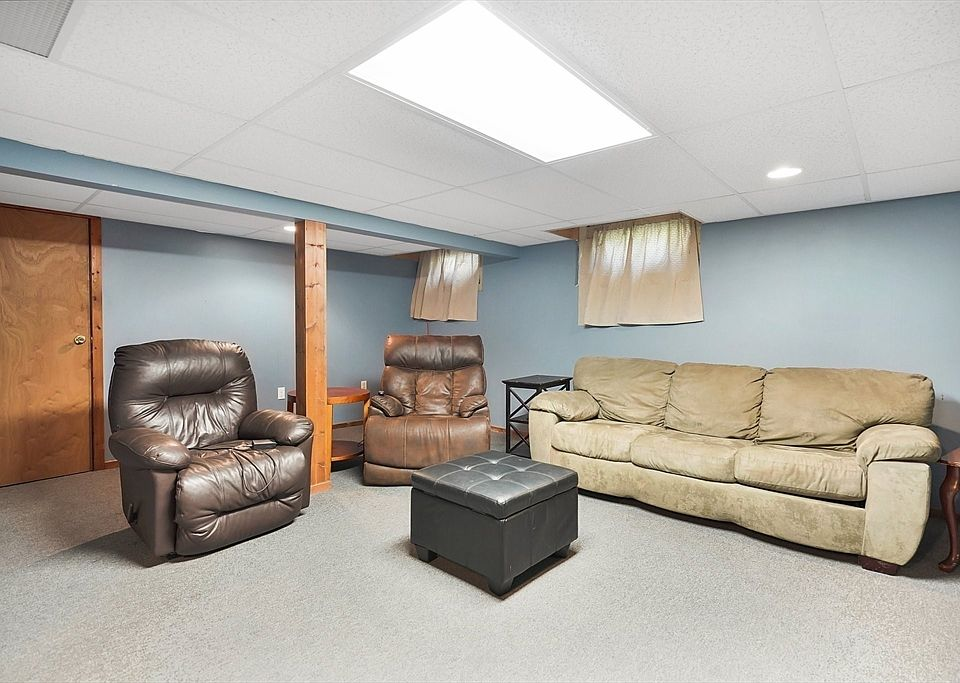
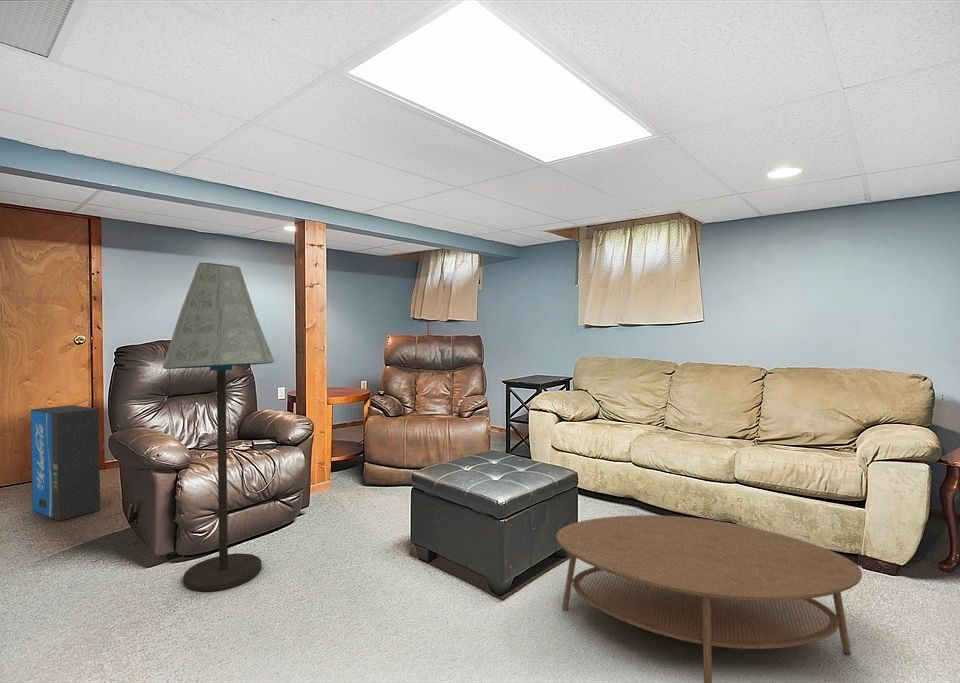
+ floor lamp [162,262,275,592]
+ air purifier [30,404,101,522]
+ coffee table [555,514,863,683]
